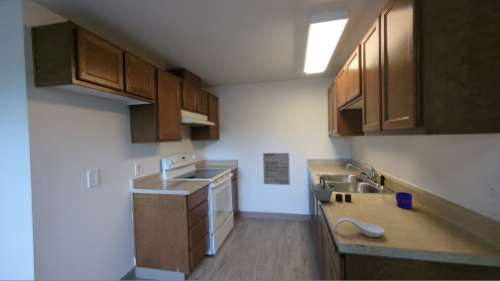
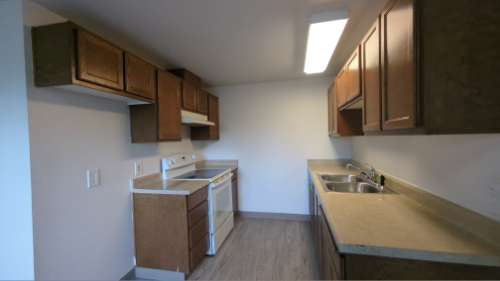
- wall art [262,152,291,186]
- mug [395,191,413,210]
- kettle [312,175,352,203]
- spoon rest [333,217,386,238]
